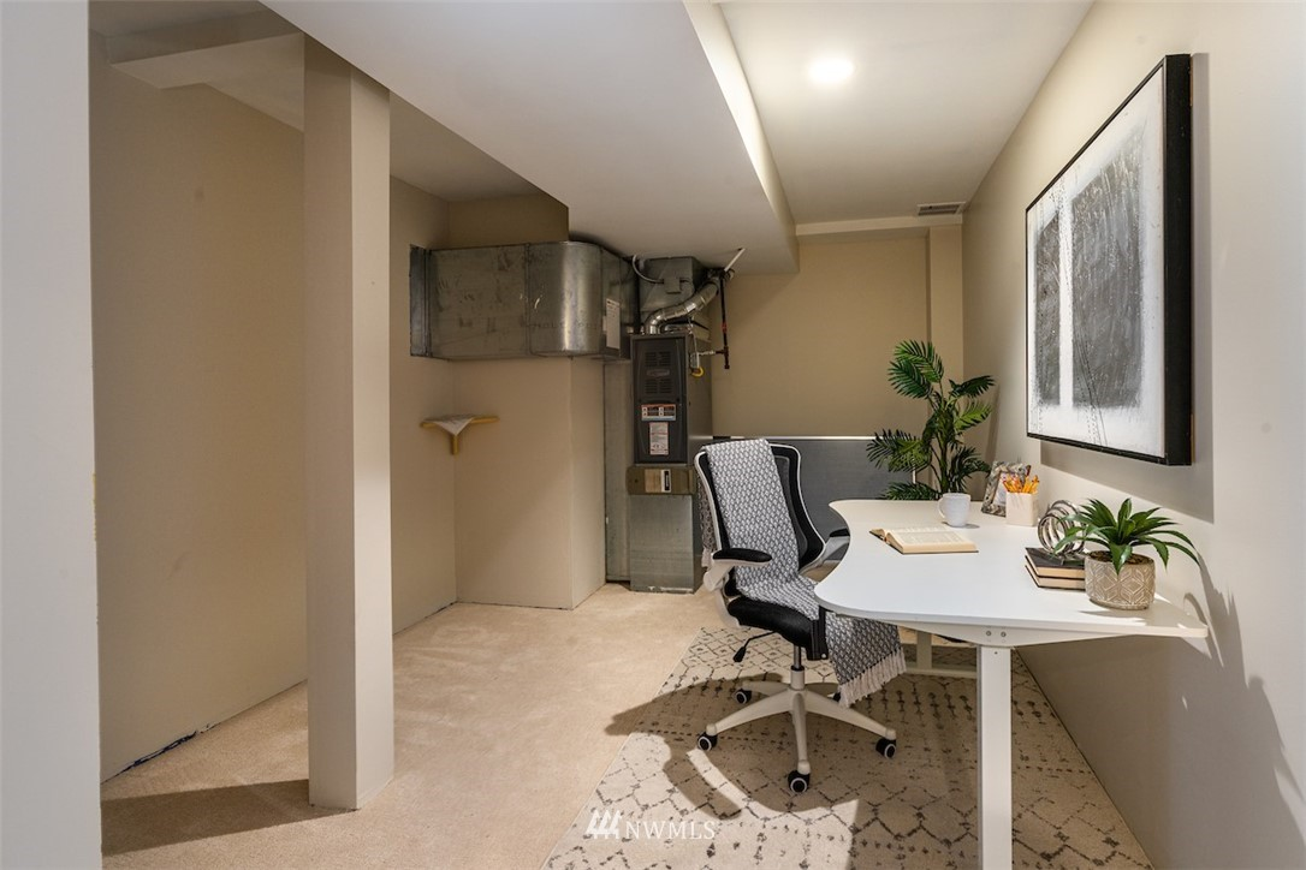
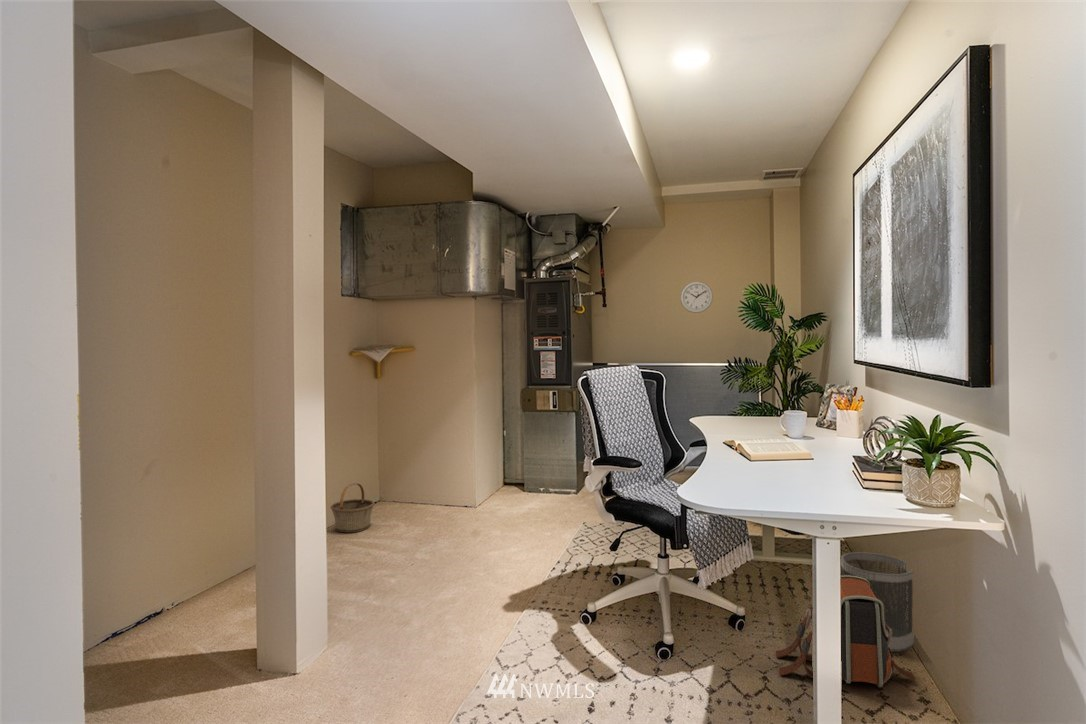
+ wall clock [679,280,714,314]
+ wastebasket [840,551,915,653]
+ backpack [775,575,917,688]
+ basket [330,482,375,533]
